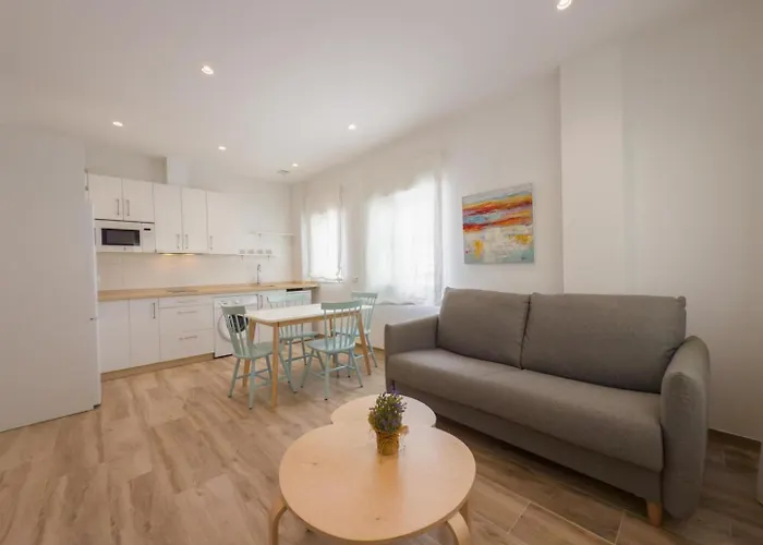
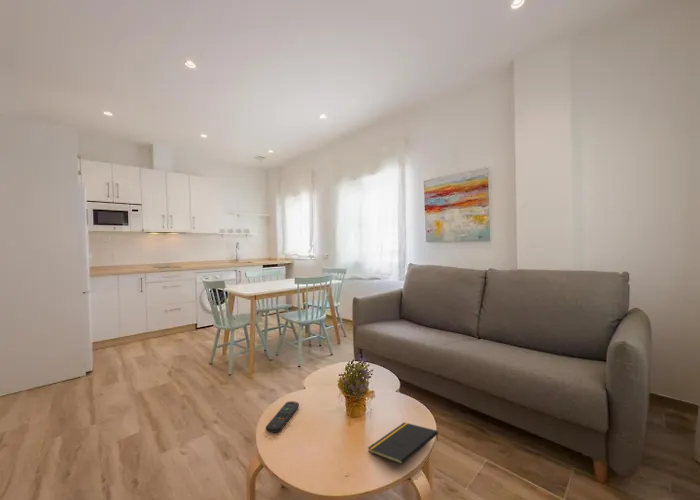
+ notepad [367,421,439,465]
+ remote control [265,400,300,434]
